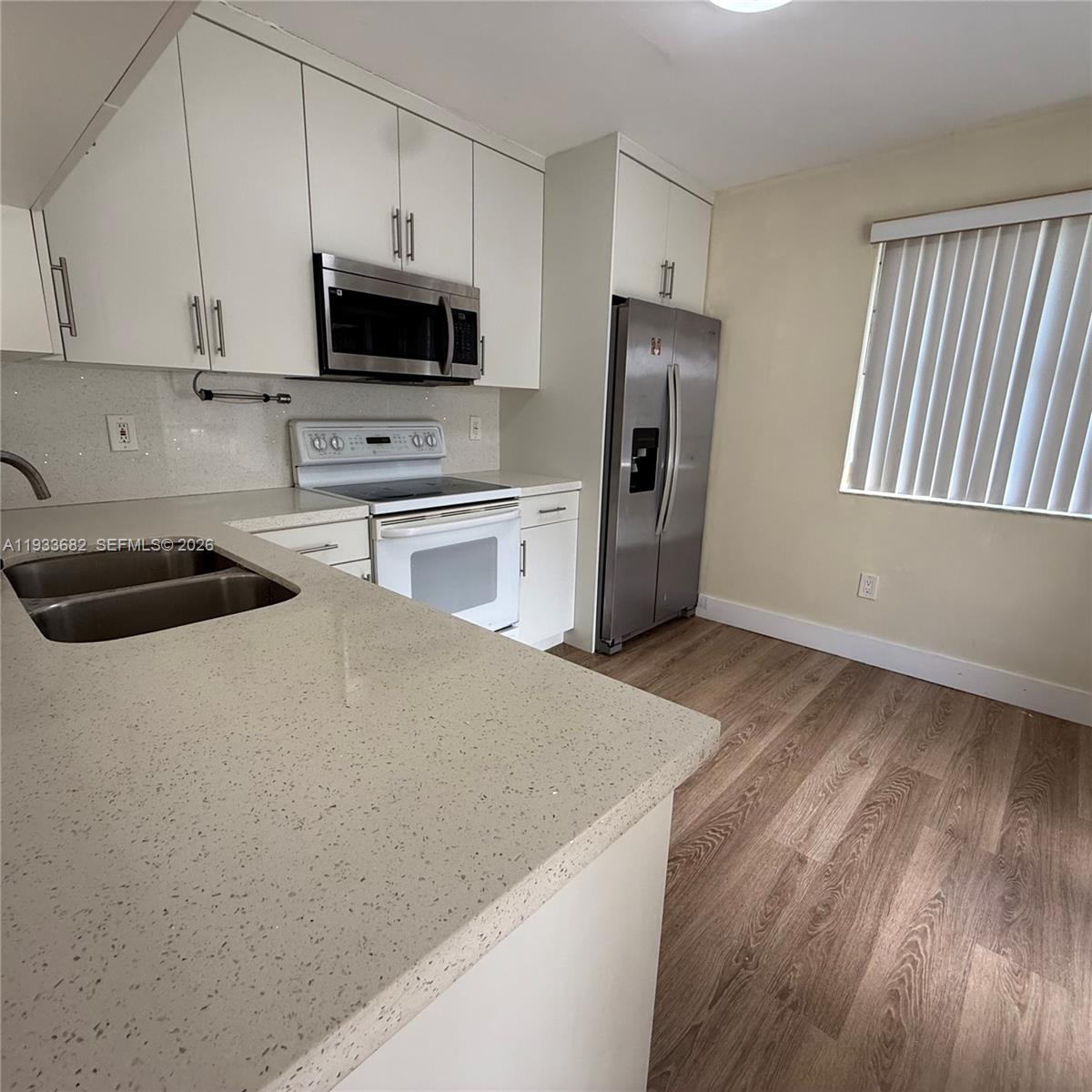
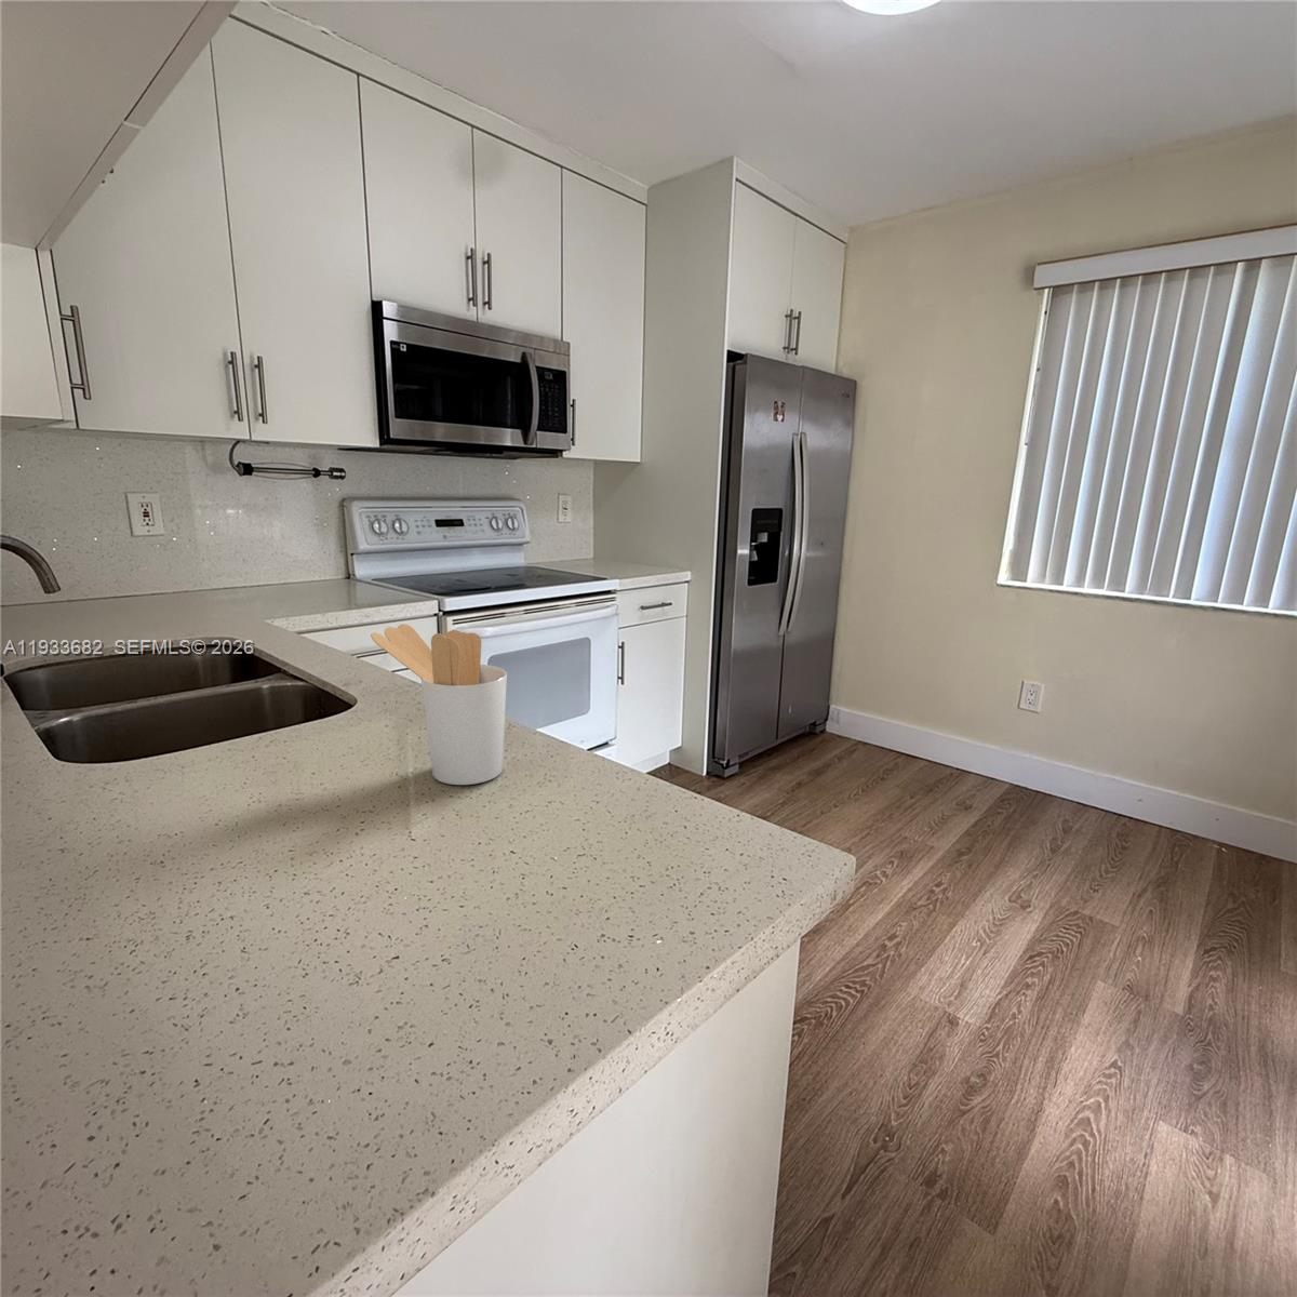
+ utensil holder [369,622,508,786]
